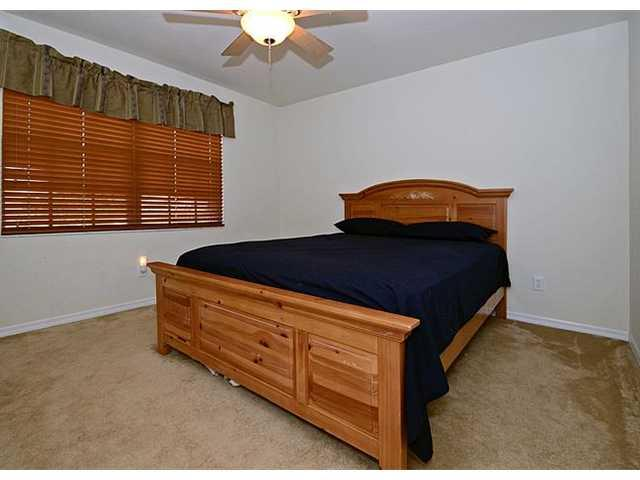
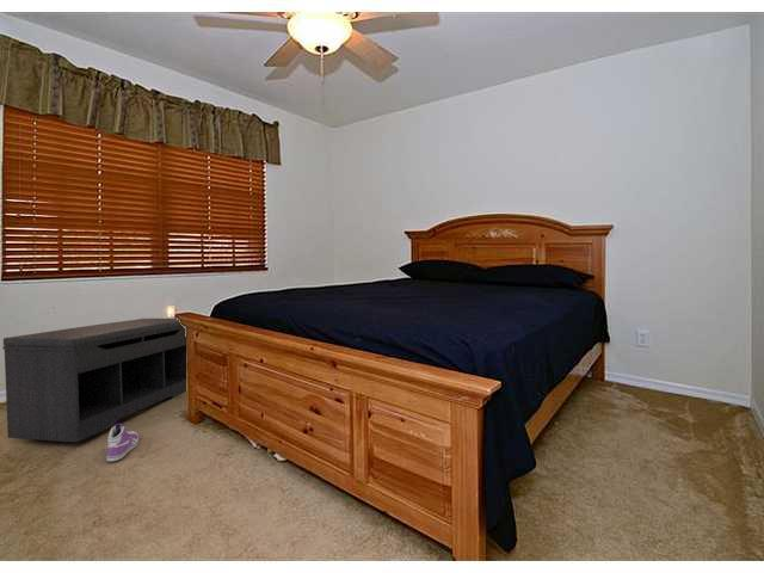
+ bench [1,318,187,443]
+ sneaker [105,423,140,462]
